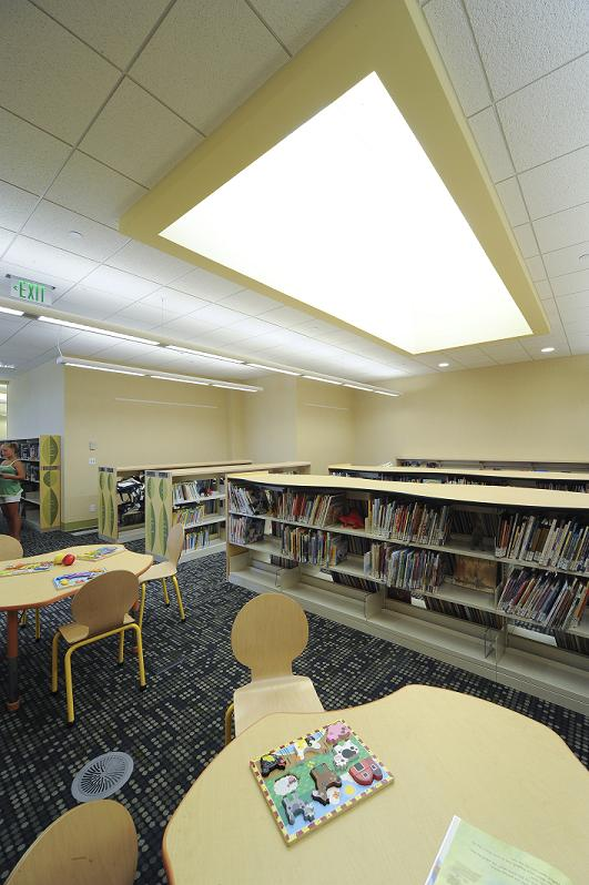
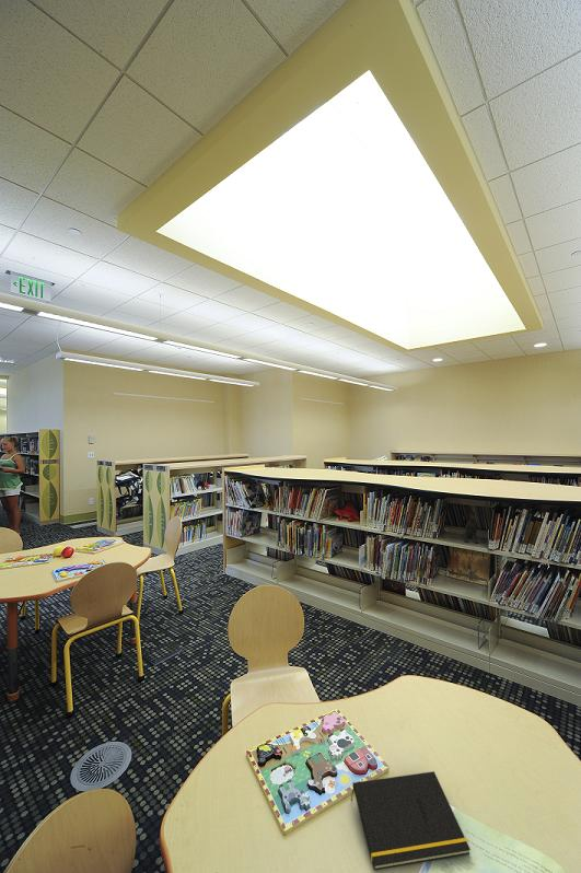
+ notepad [350,770,472,872]
